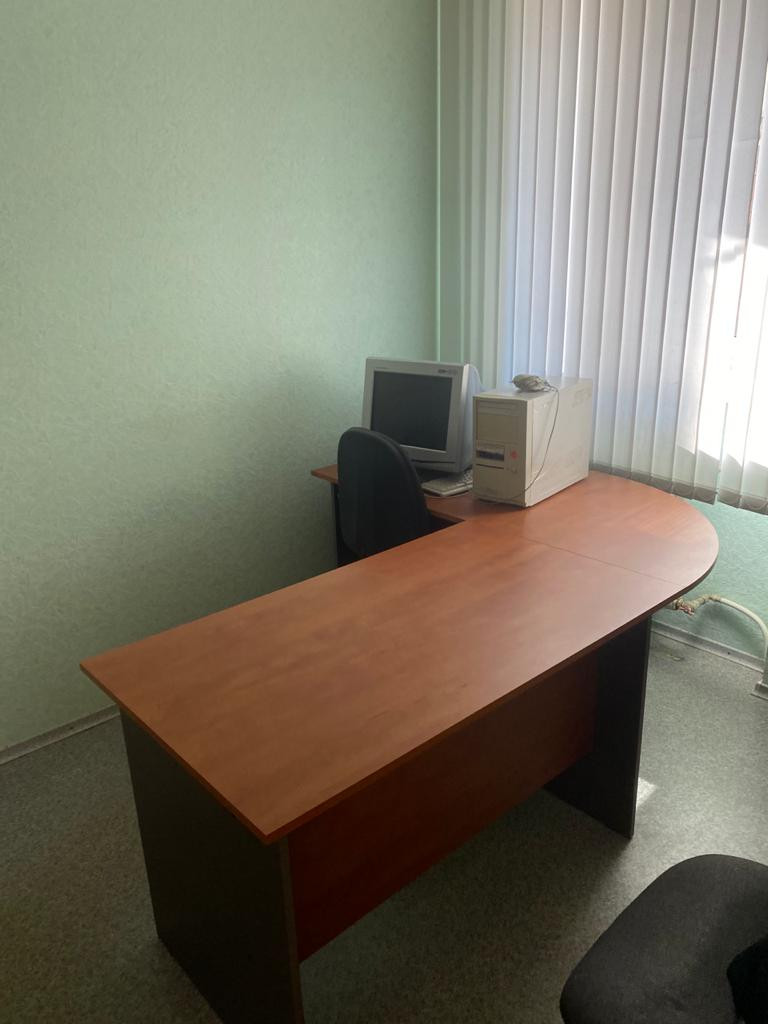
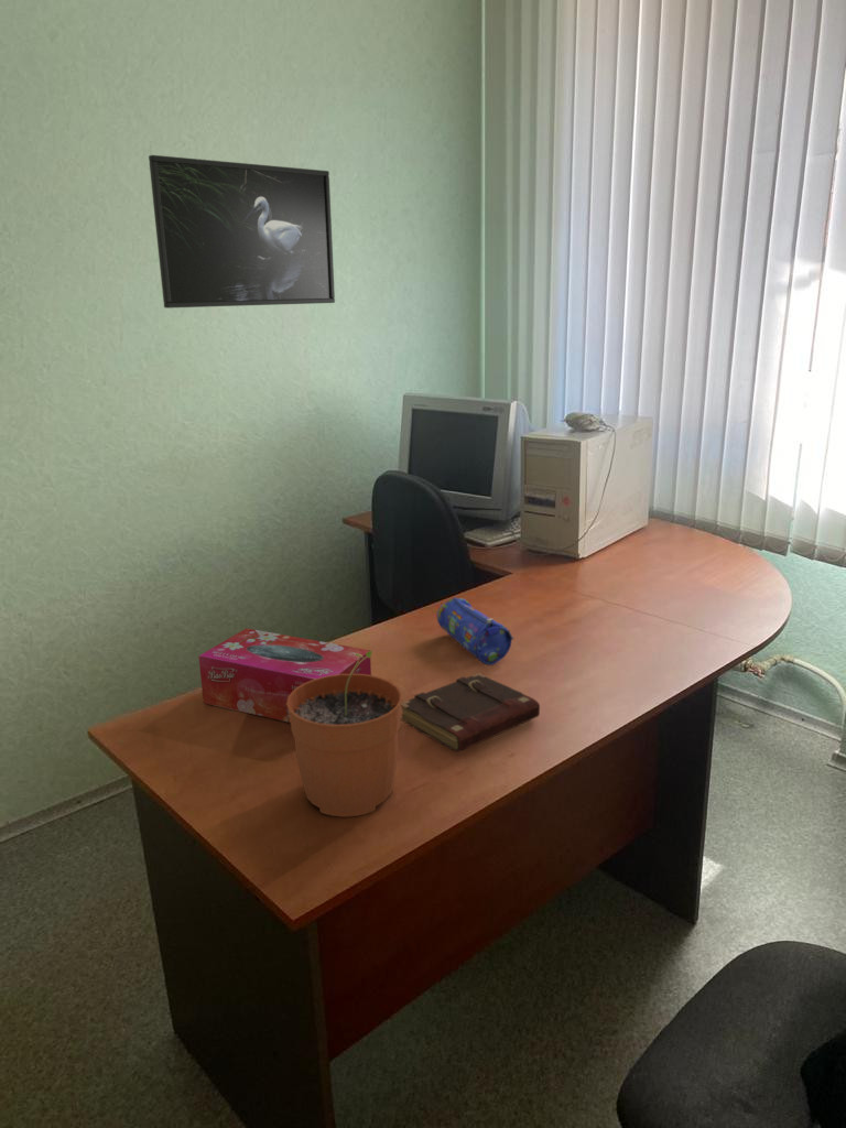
+ pencil case [436,596,514,666]
+ book [401,672,541,753]
+ plant pot [286,650,403,818]
+ tissue box [197,628,372,724]
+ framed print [148,154,336,310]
